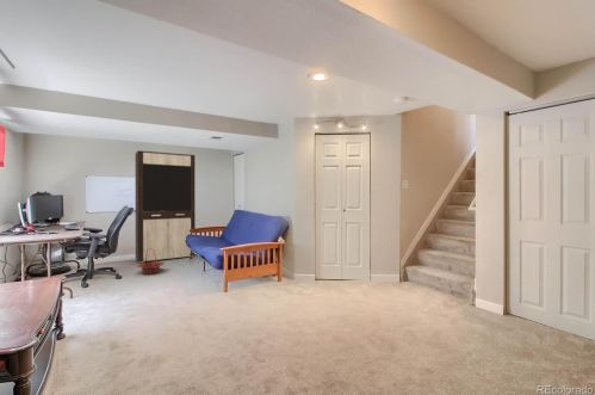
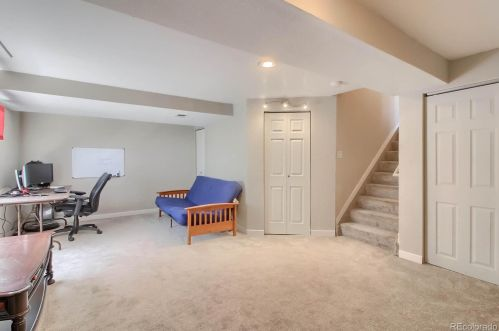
- basket [136,248,165,276]
- cabinet [134,149,197,264]
